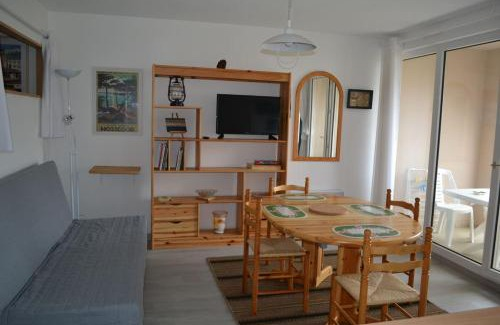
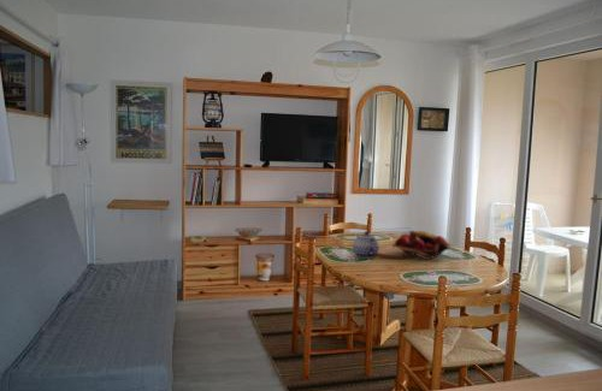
+ fruit basket [391,230,452,261]
+ teapot [352,230,380,260]
